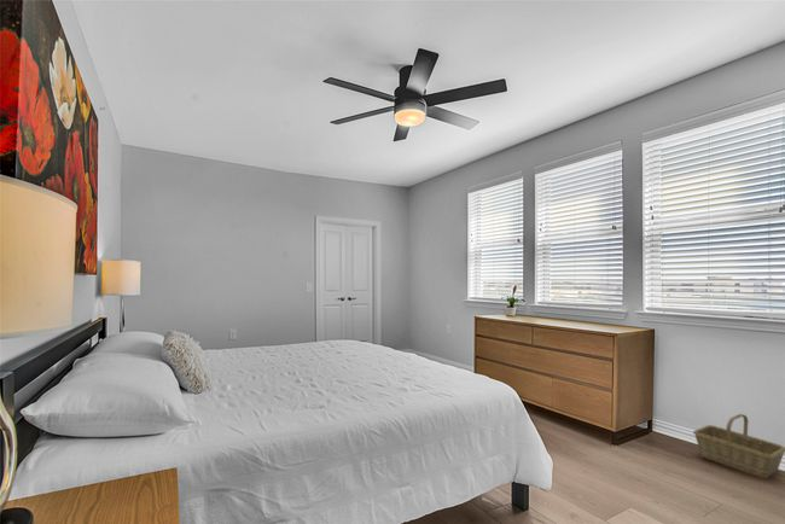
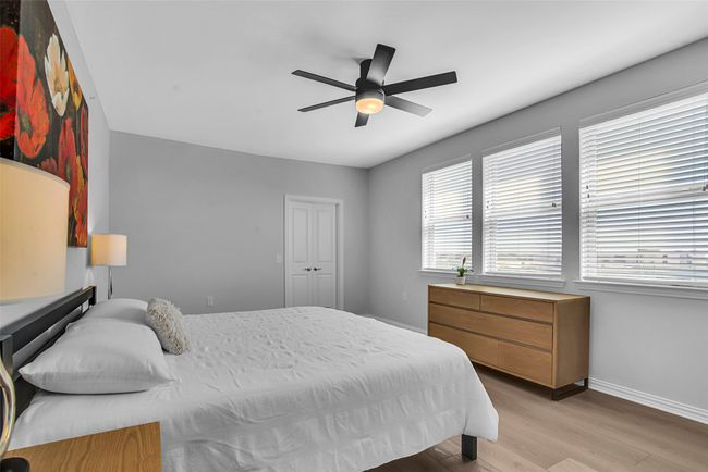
- basket [692,413,785,479]
